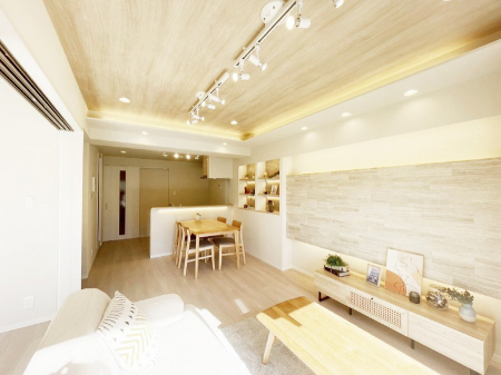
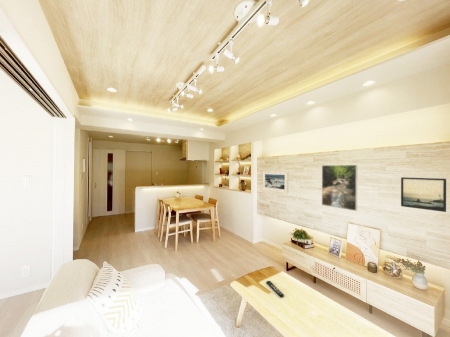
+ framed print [262,170,289,195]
+ remote control [265,280,285,298]
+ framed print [400,176,447,213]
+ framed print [321,164,358,212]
